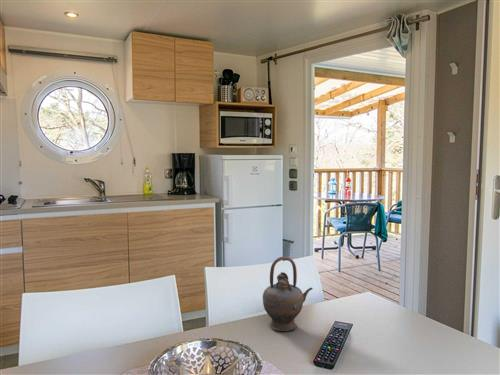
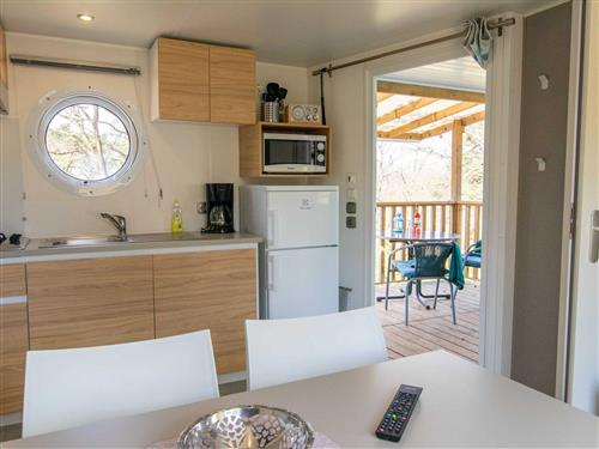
- teapot [262,256,314,332]
